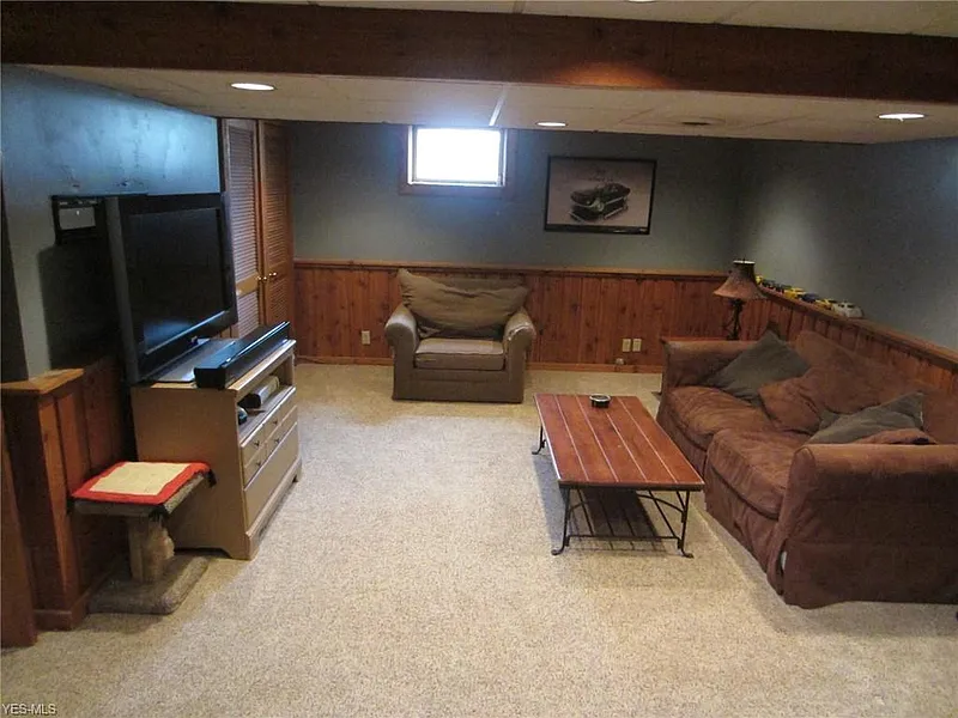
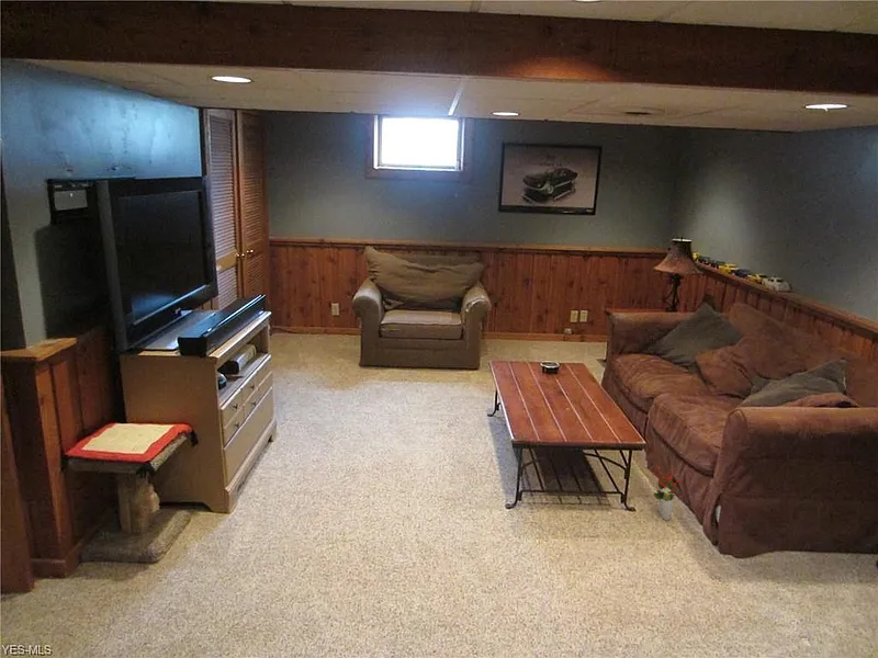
+ decorative plant [651,465,682,521]
